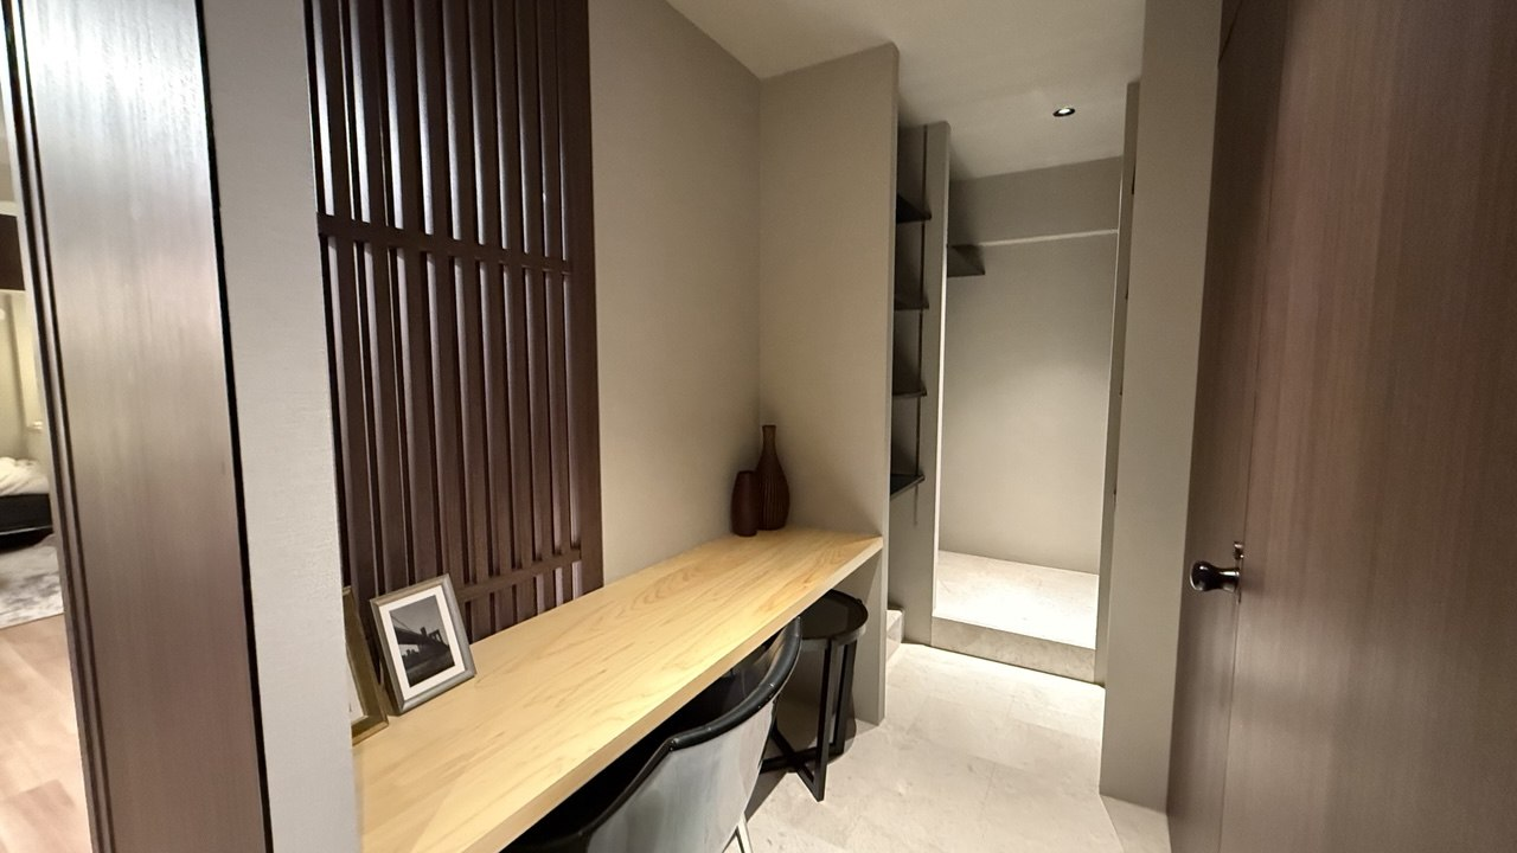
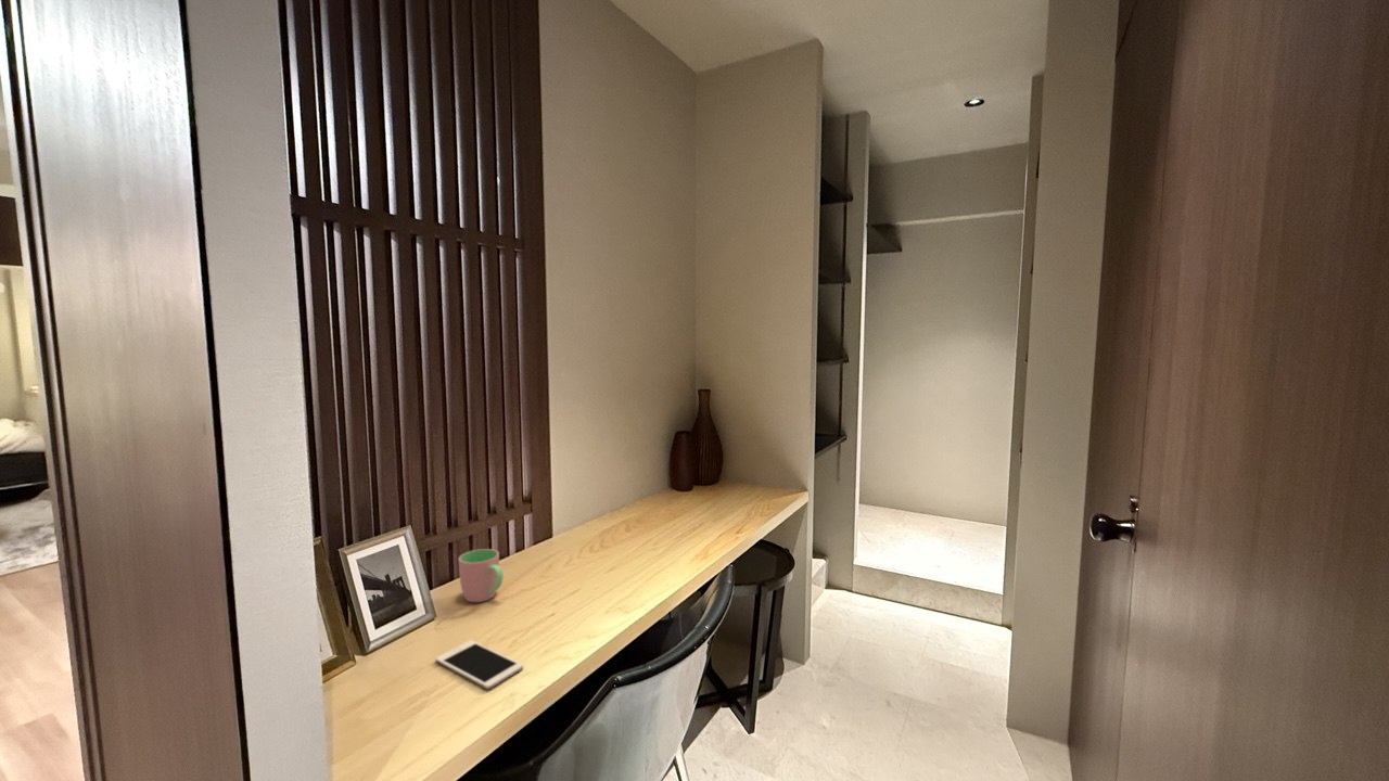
+ cup [458,548,504,603]
+ cell phone [434,639,524,690]
